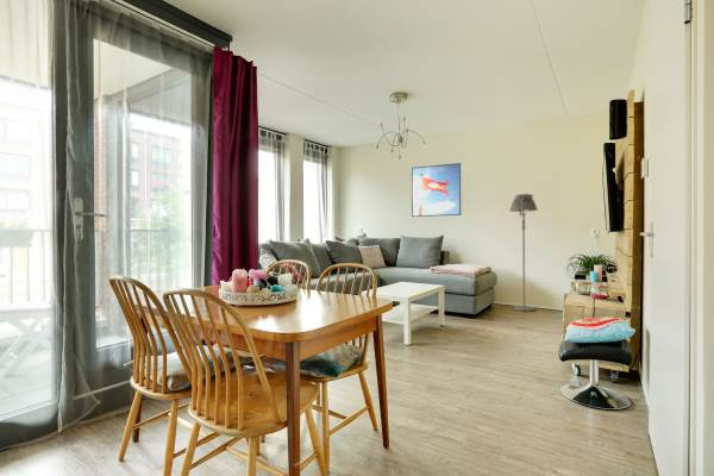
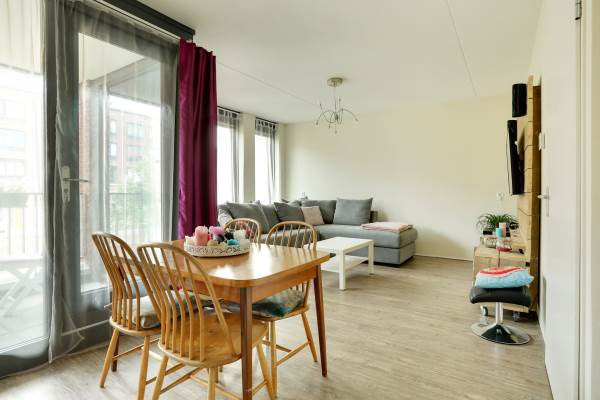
- floor lamp [508,193,538,312]
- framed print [411,162,462,218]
